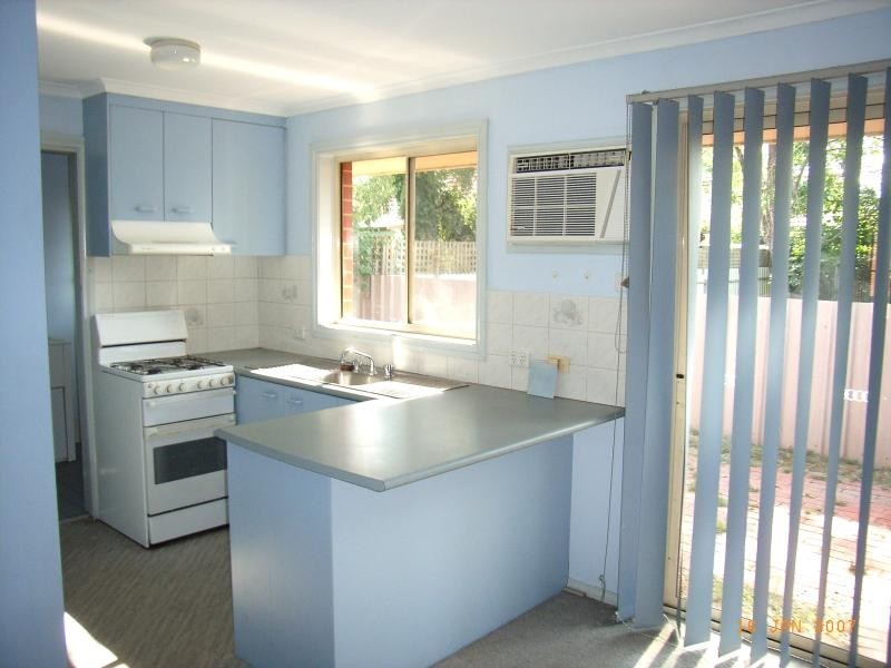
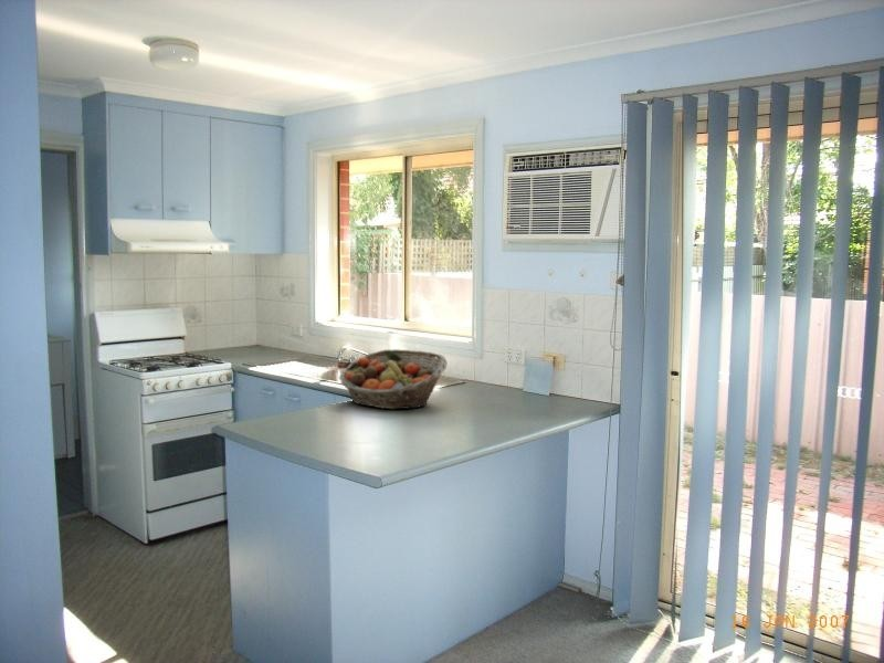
+ fruit basket [338,348,449,410]
